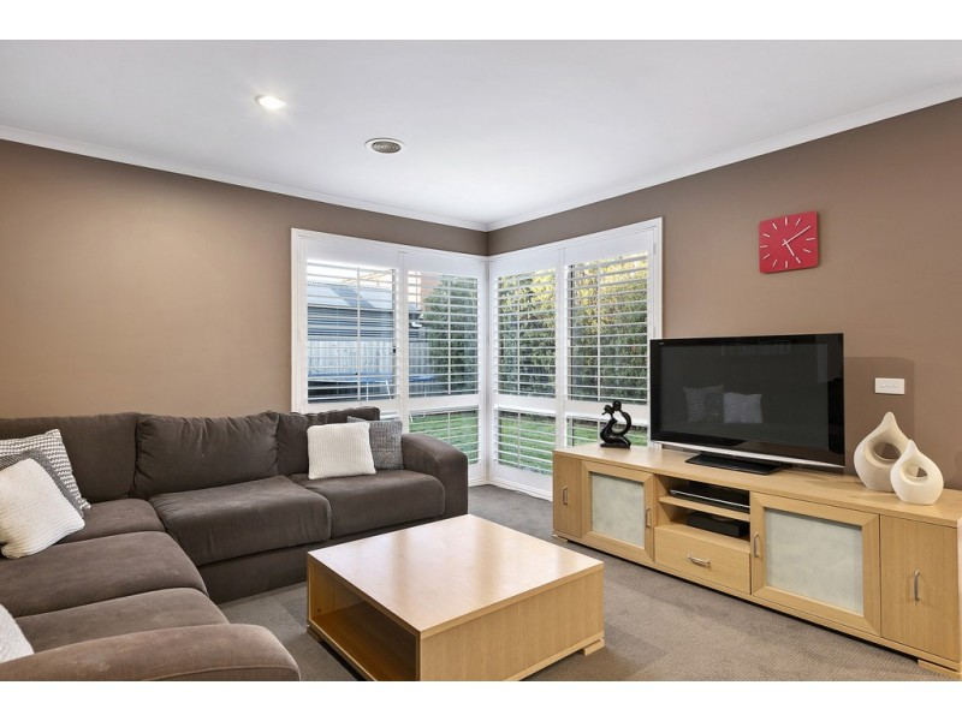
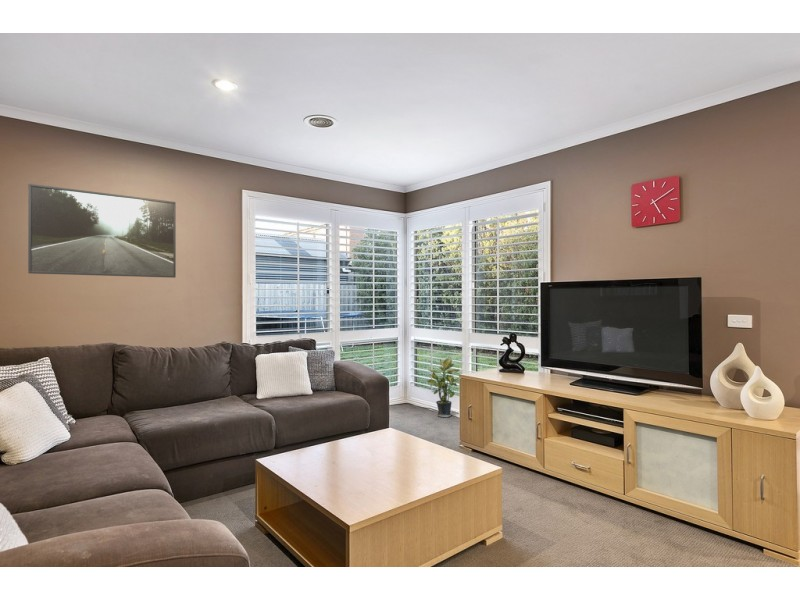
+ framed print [27,183,177,279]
+ potted plant [426,356,461,418]
